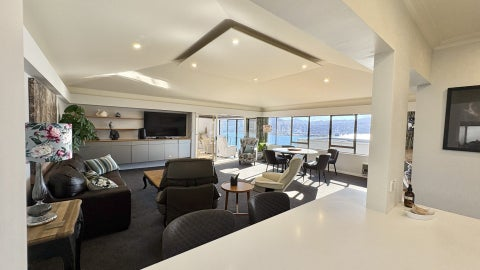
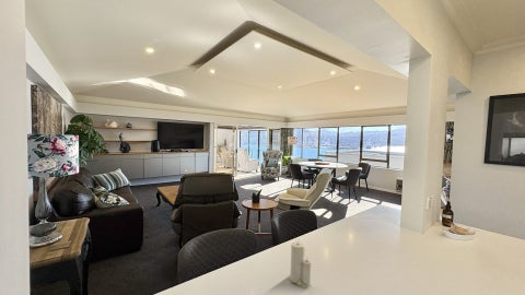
+ candle [289,240,312,288]
